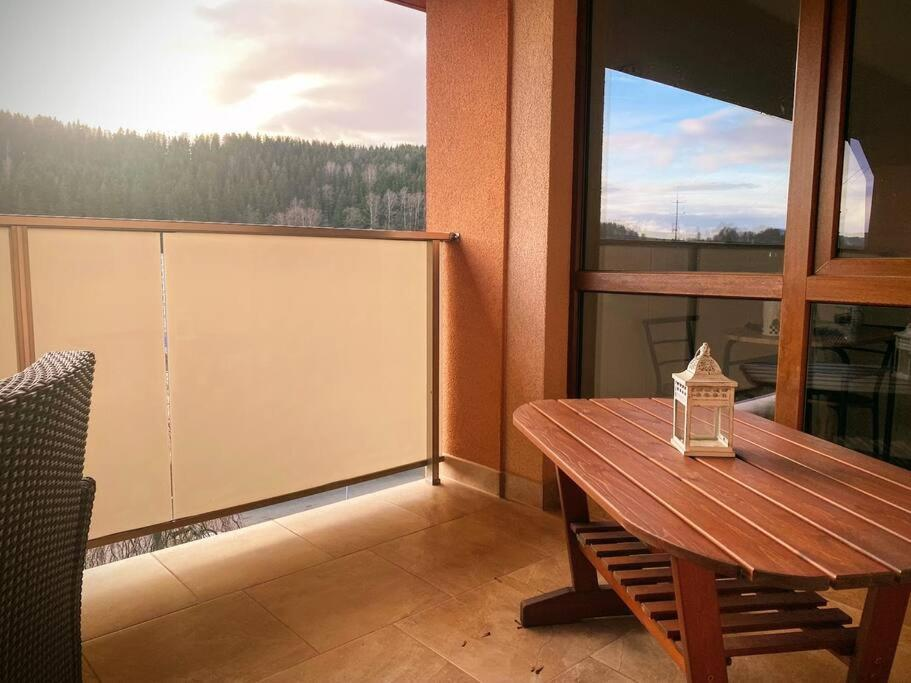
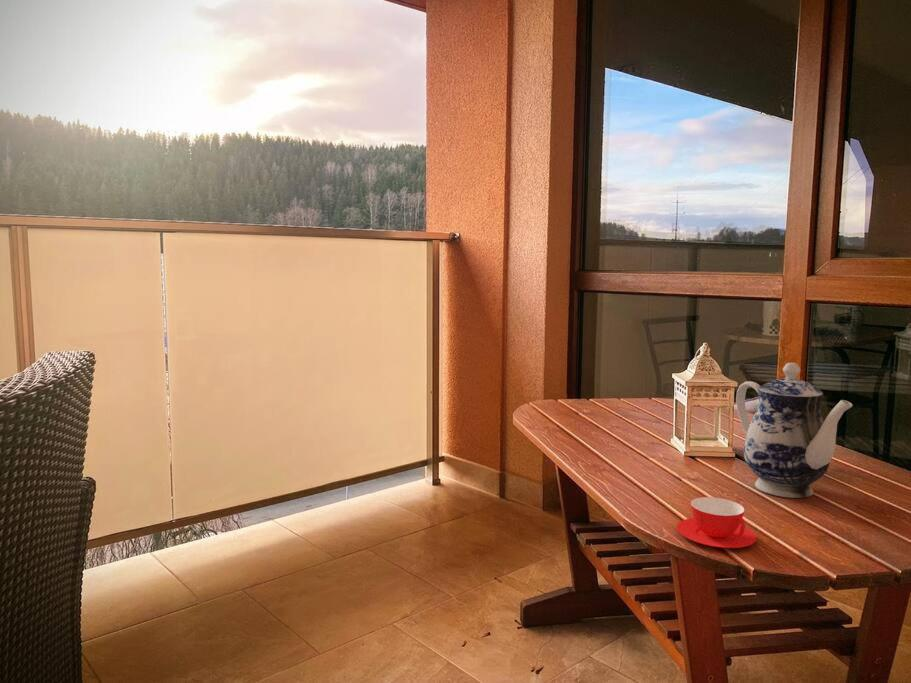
+ teacup [676,496,757,549]
+ teapot [735,362,854,499]
